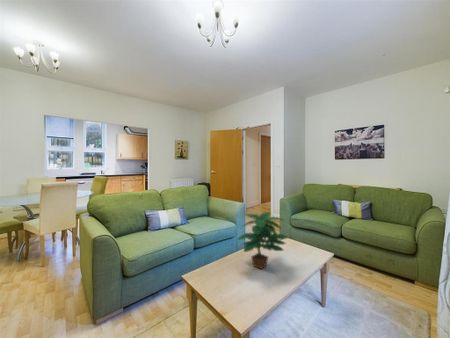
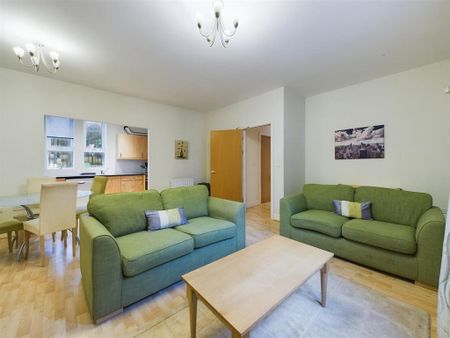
- potted plant [236,211,289,270]
